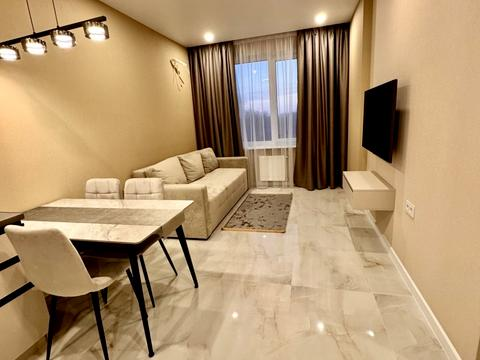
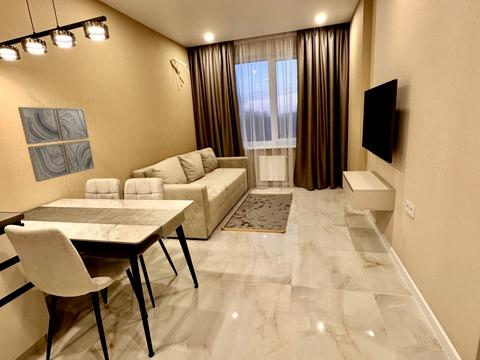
+ wall art [17,106,96,183]
